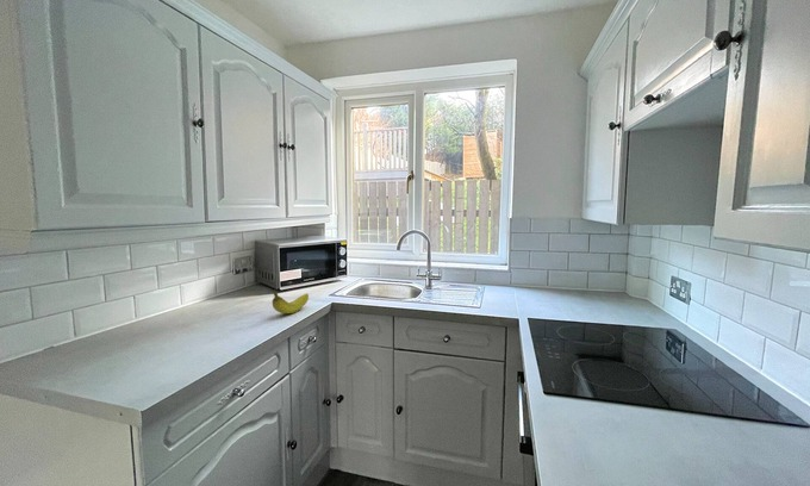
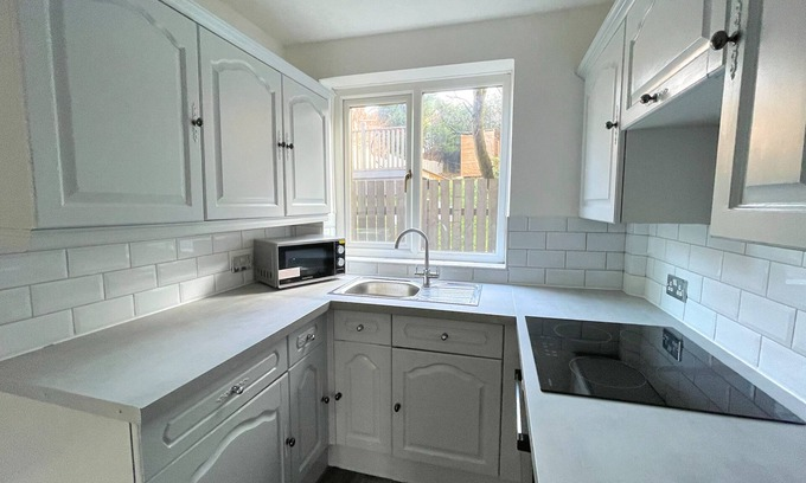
- fruit [272,289,310,314]
